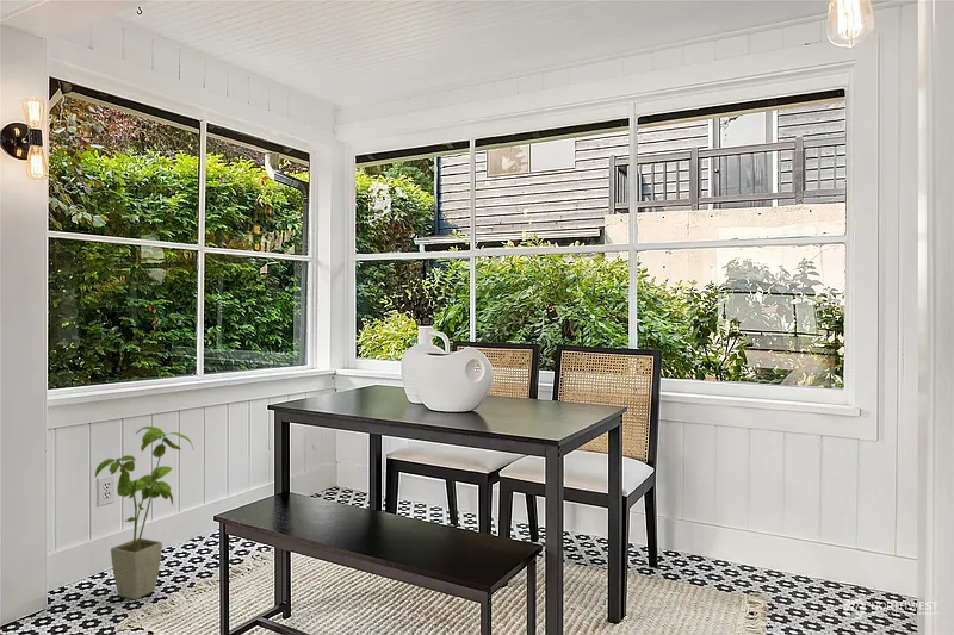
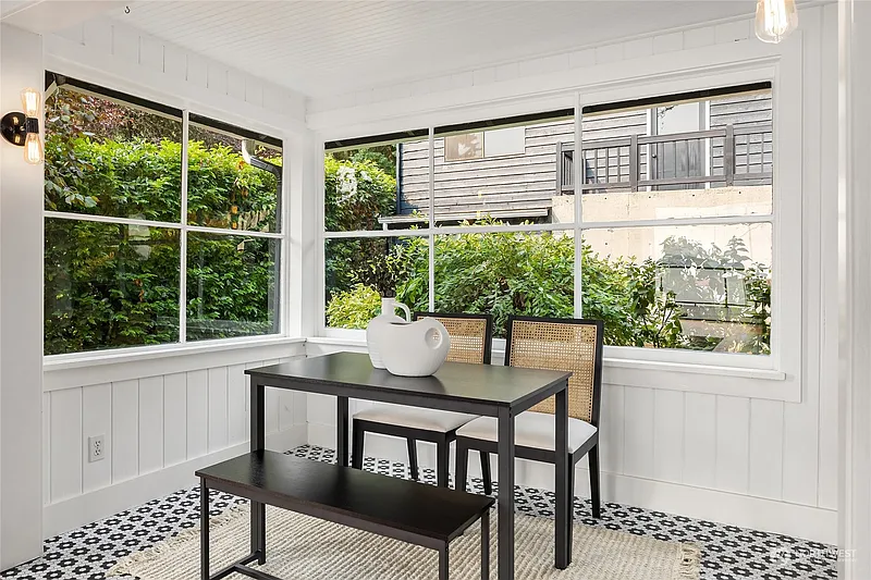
- house plant [94,425,194,600]
